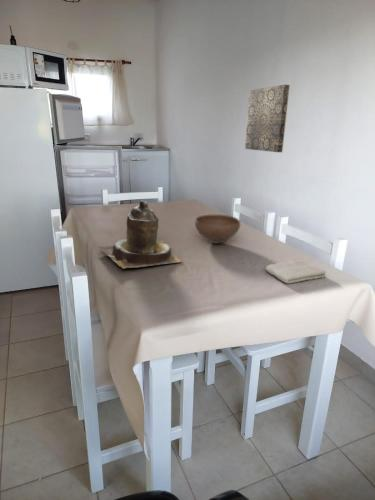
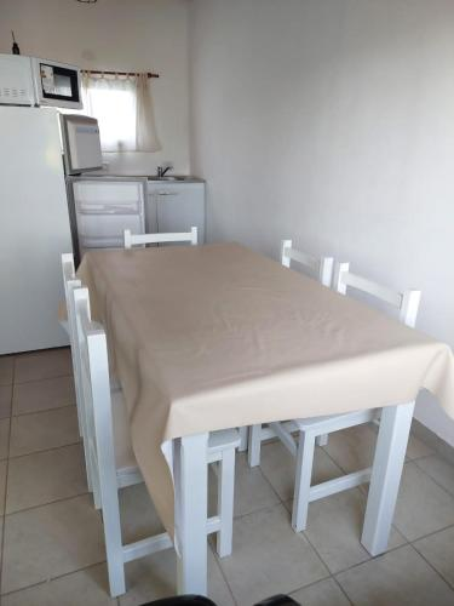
- teapot [97,200,184,270]
- wall art [244,84,291,153]
- bowl [194,214,241,245]
- washcloth [265,259,327,284]
